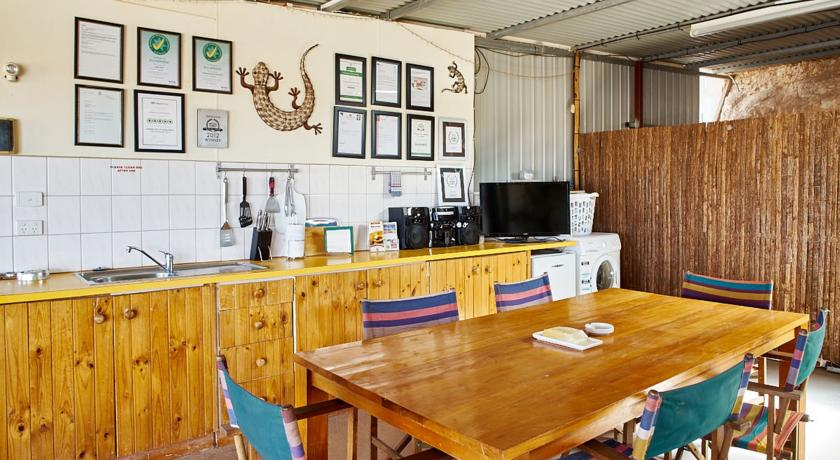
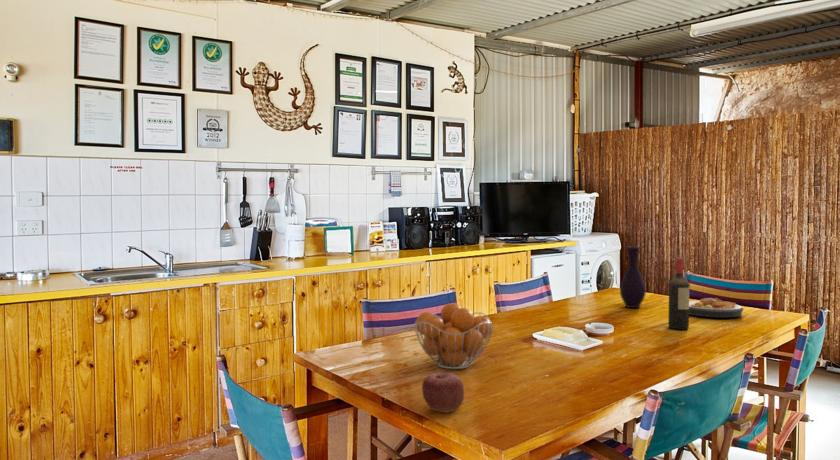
+ fruit basket [413,302,495,370]
+ apple [421,372,465,413]
+ vase [619,246,647,309]
+ plate [689,297,744,318]
+ wine bottle [667,257,690,330]
